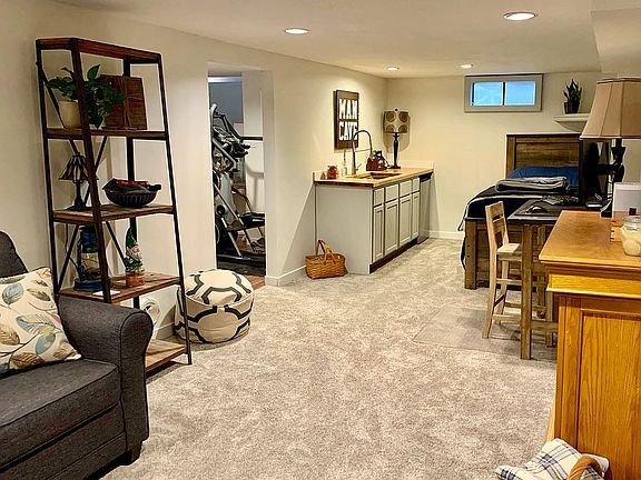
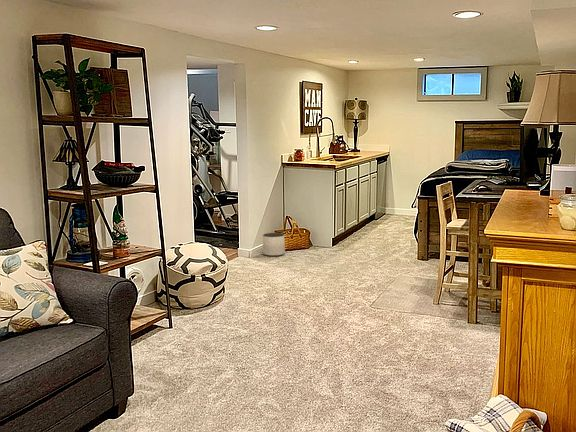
+ planter [262,232,286,257]
